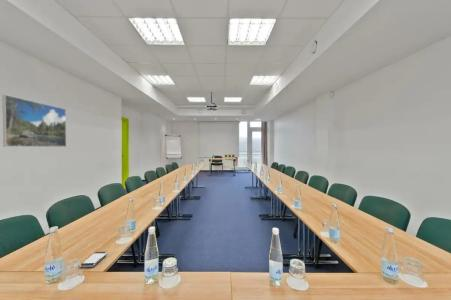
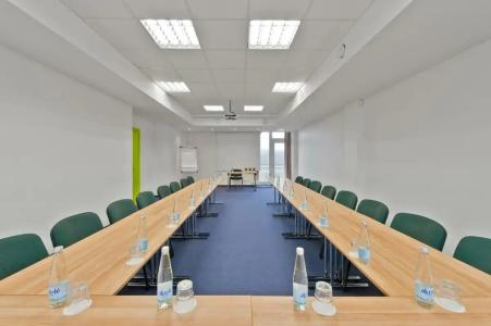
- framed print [1,94,67,148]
- smartphone [80,251,108,269]
